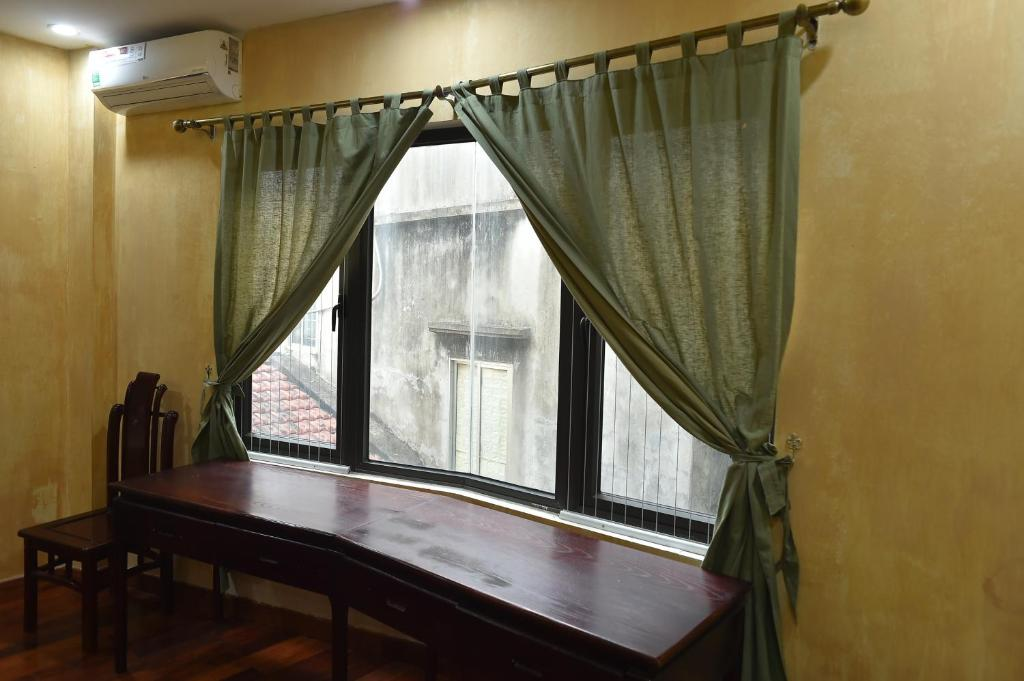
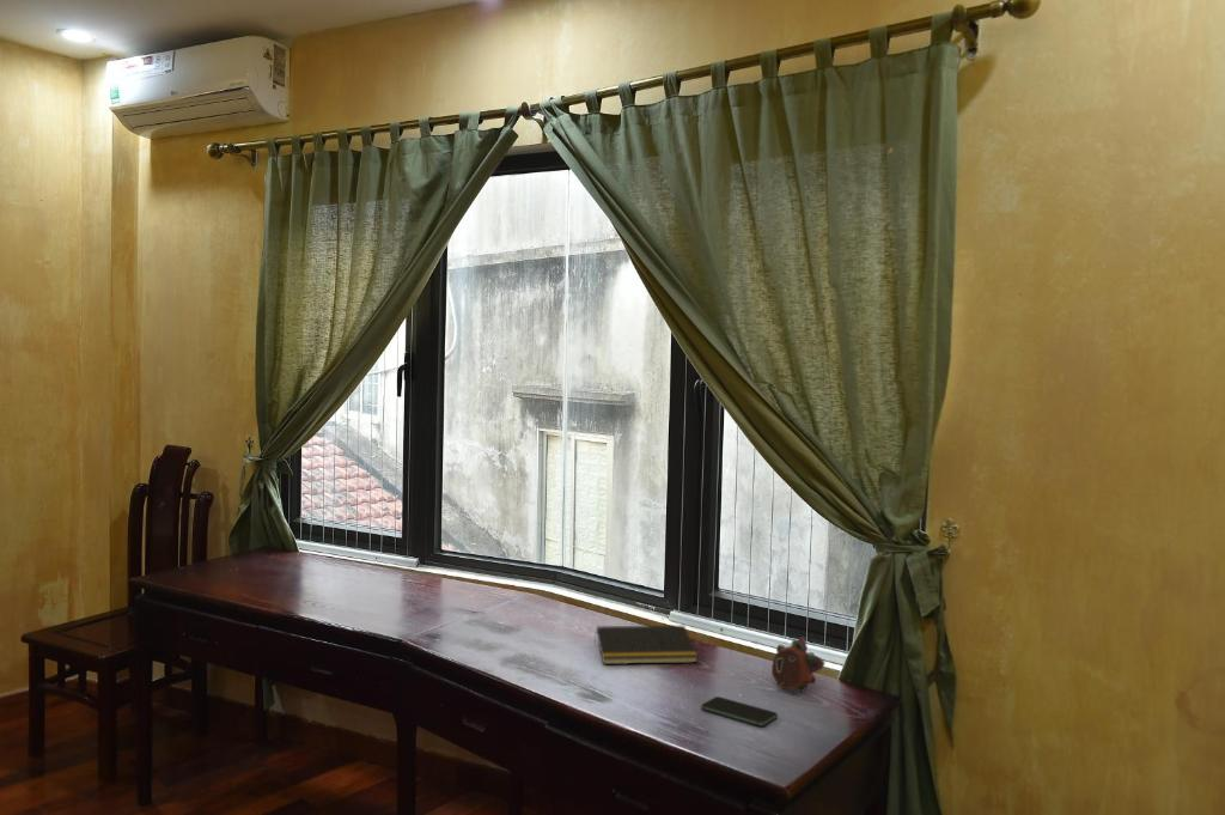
+ smartphone [700,695,779,728]
+ notepad [592,625,699,665]
+ flower [770,635,825,693]
